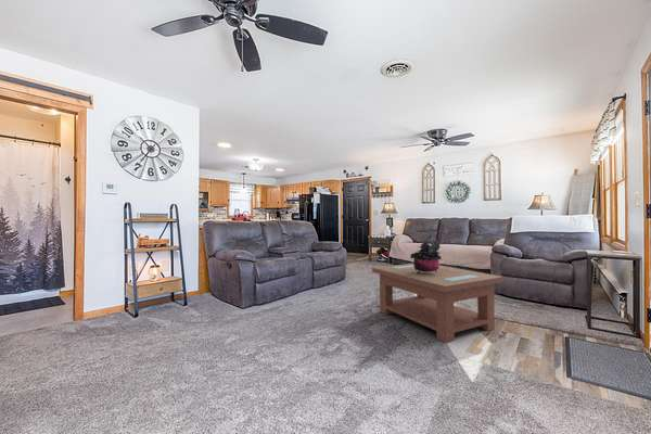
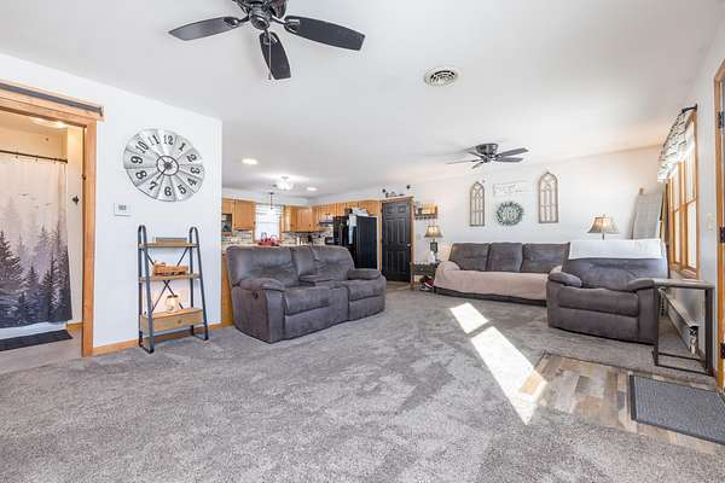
- potted plant [409,234,443,275]
- coffee table [371,263,505,344]
